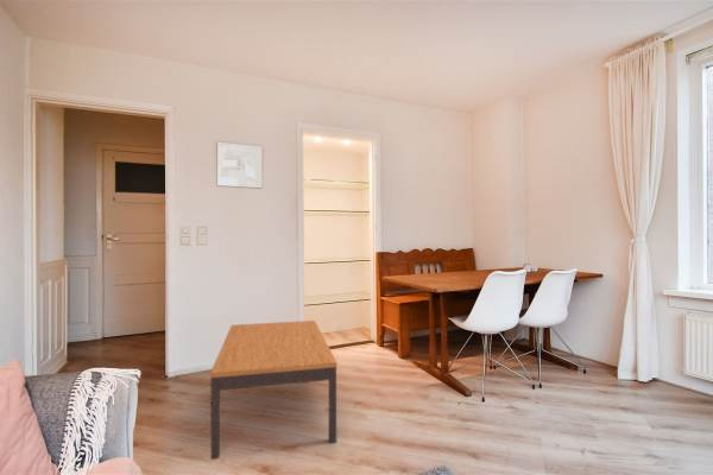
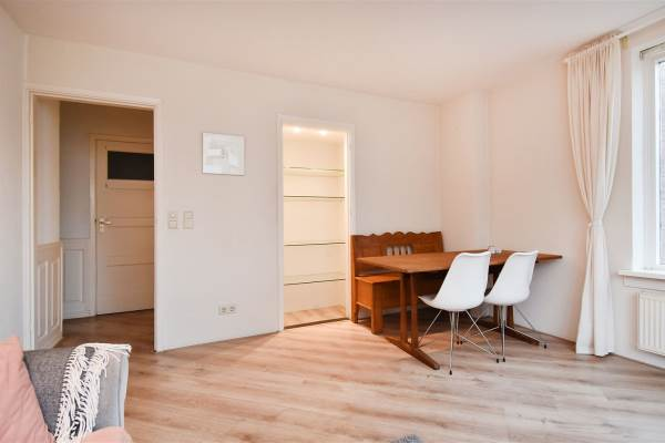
- coffee table [209,319,339,461]
